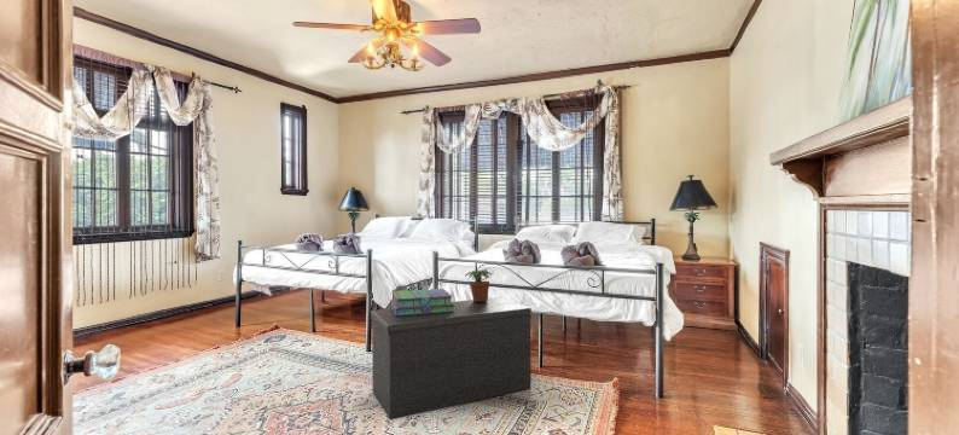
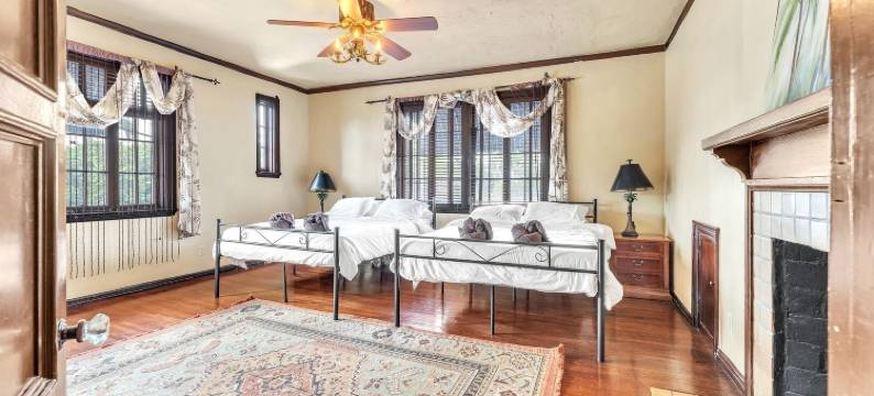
- stack of books [389,288,454,315]
- bench [370,296,533,422]
- potted plant [464,269,493,302]
